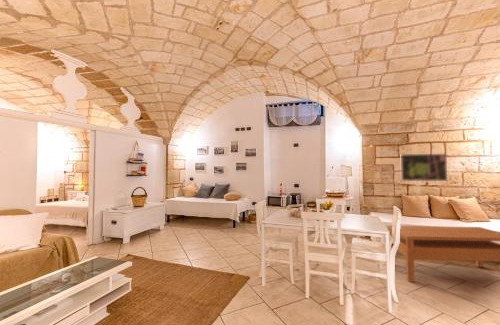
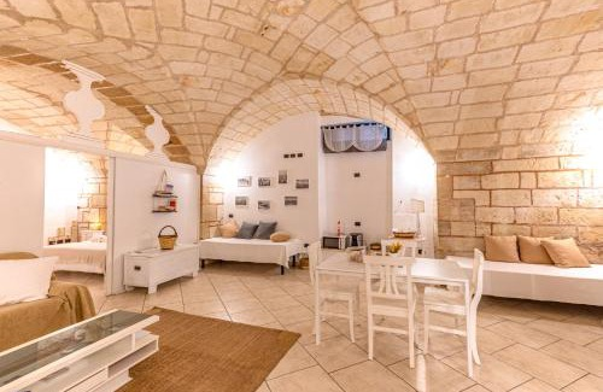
- coffee table [386,225,500,283]
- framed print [400,153,448,182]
